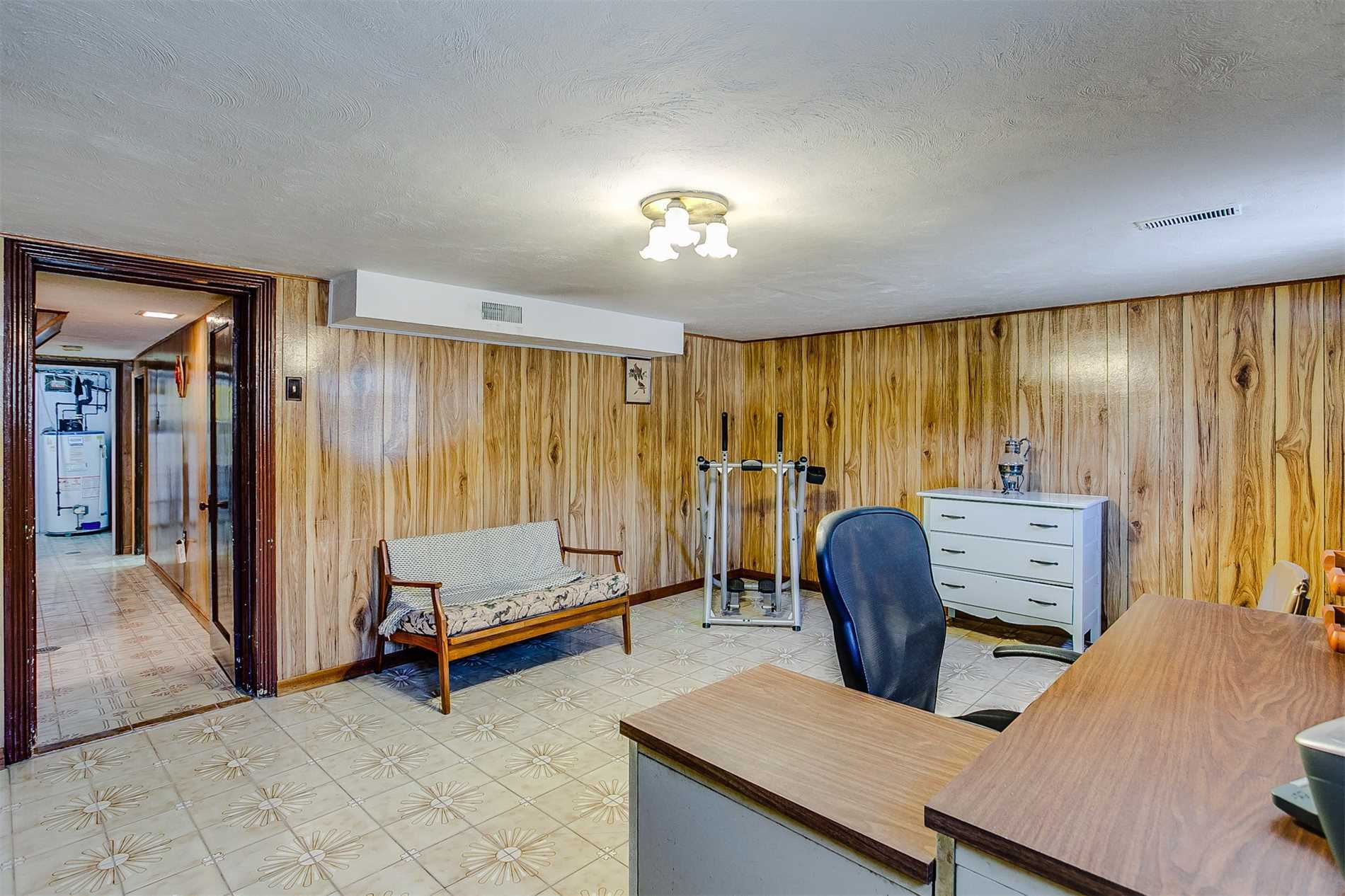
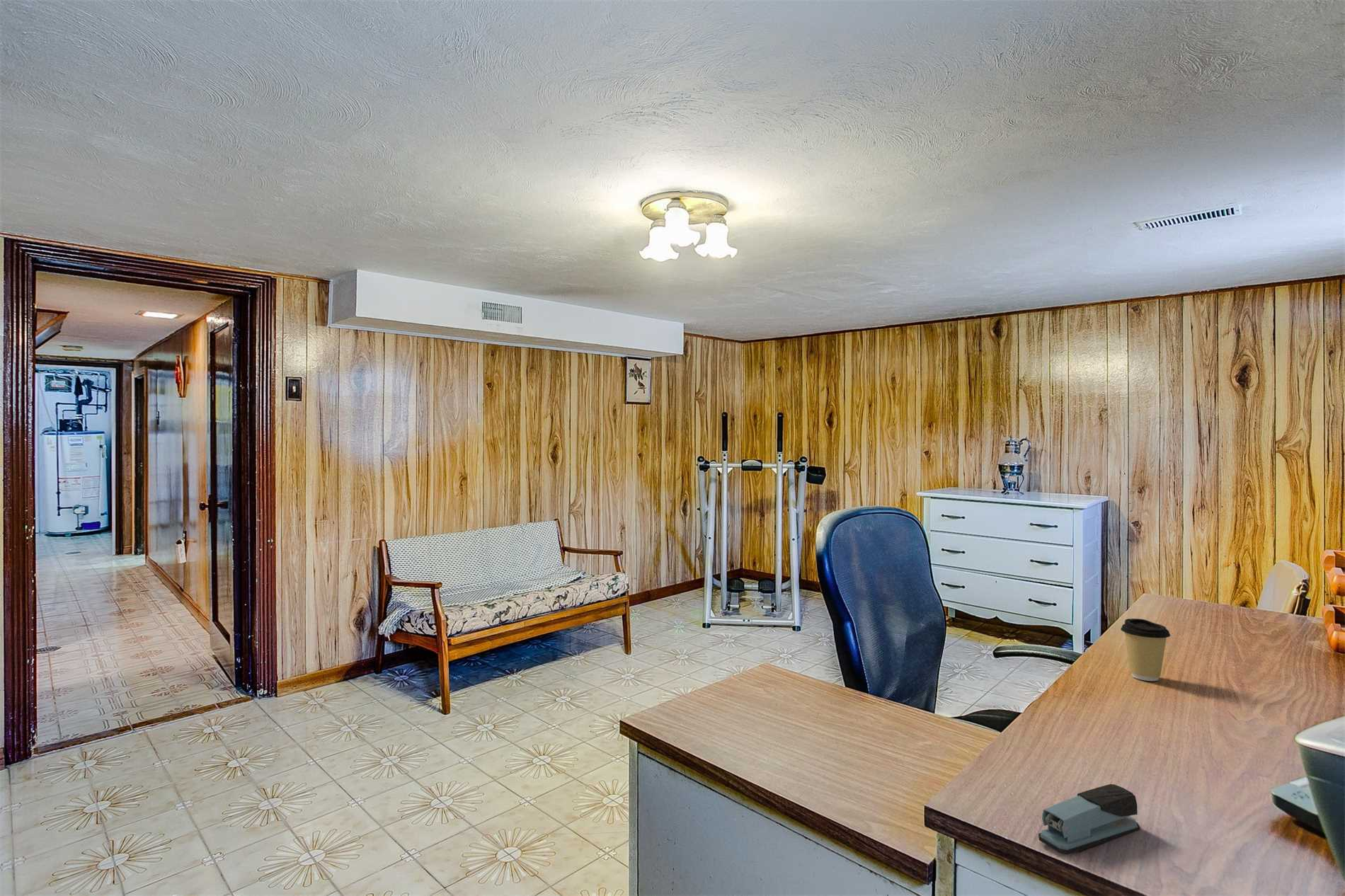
+ coffee cup [1120,618,1171,682]
+ stapler [1038,783,1140,855]
